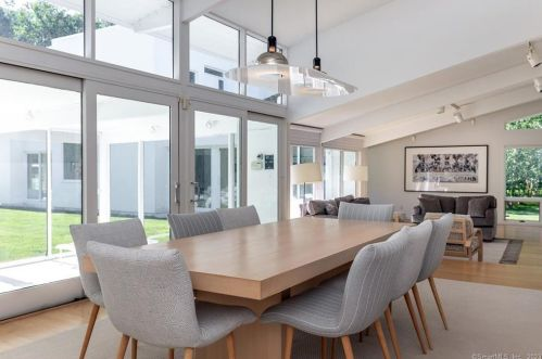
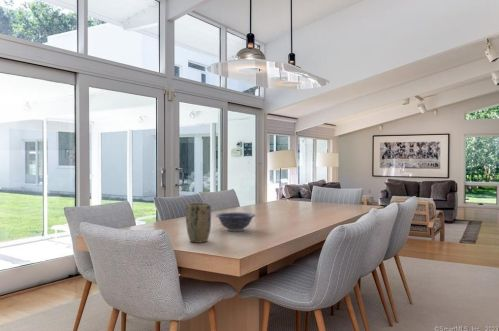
+ decorative bowl [215,211,256,232]
+ plant pot [185,202,212,244]
